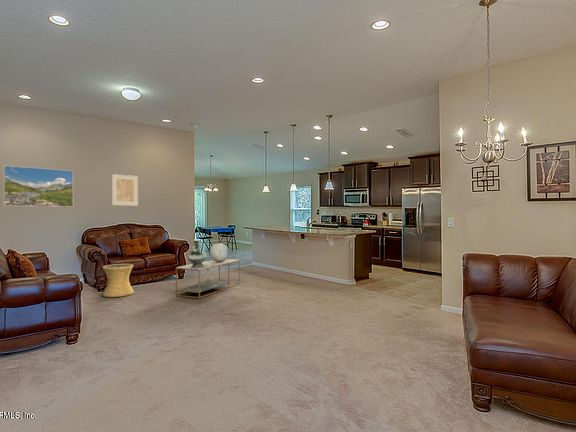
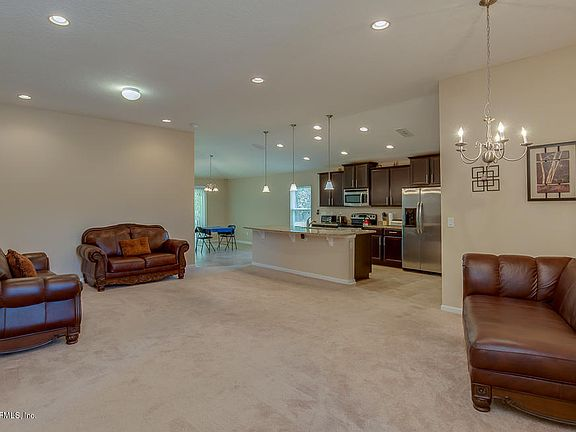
- decorative urn [187,238,209,268]
- side table [102,263,135,298]
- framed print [111,173,139,206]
- decorative globe [209,242,230,262]
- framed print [3,164,74,208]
- coffee table [175,258,241,299]
